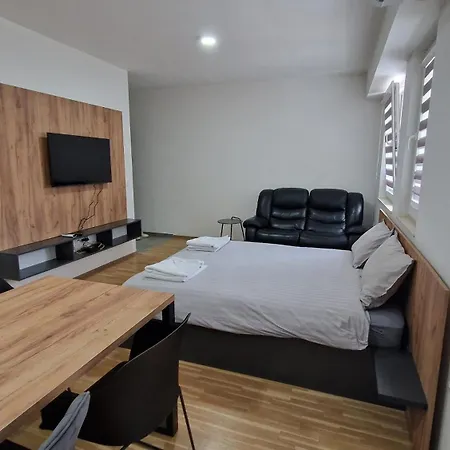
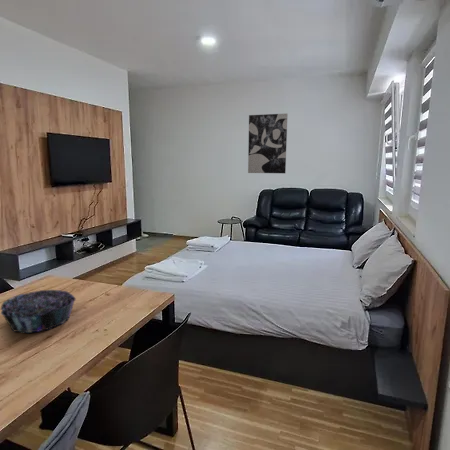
+ decorative bowl [0,289,77,334]
+ wall art [247,112,289,174]
